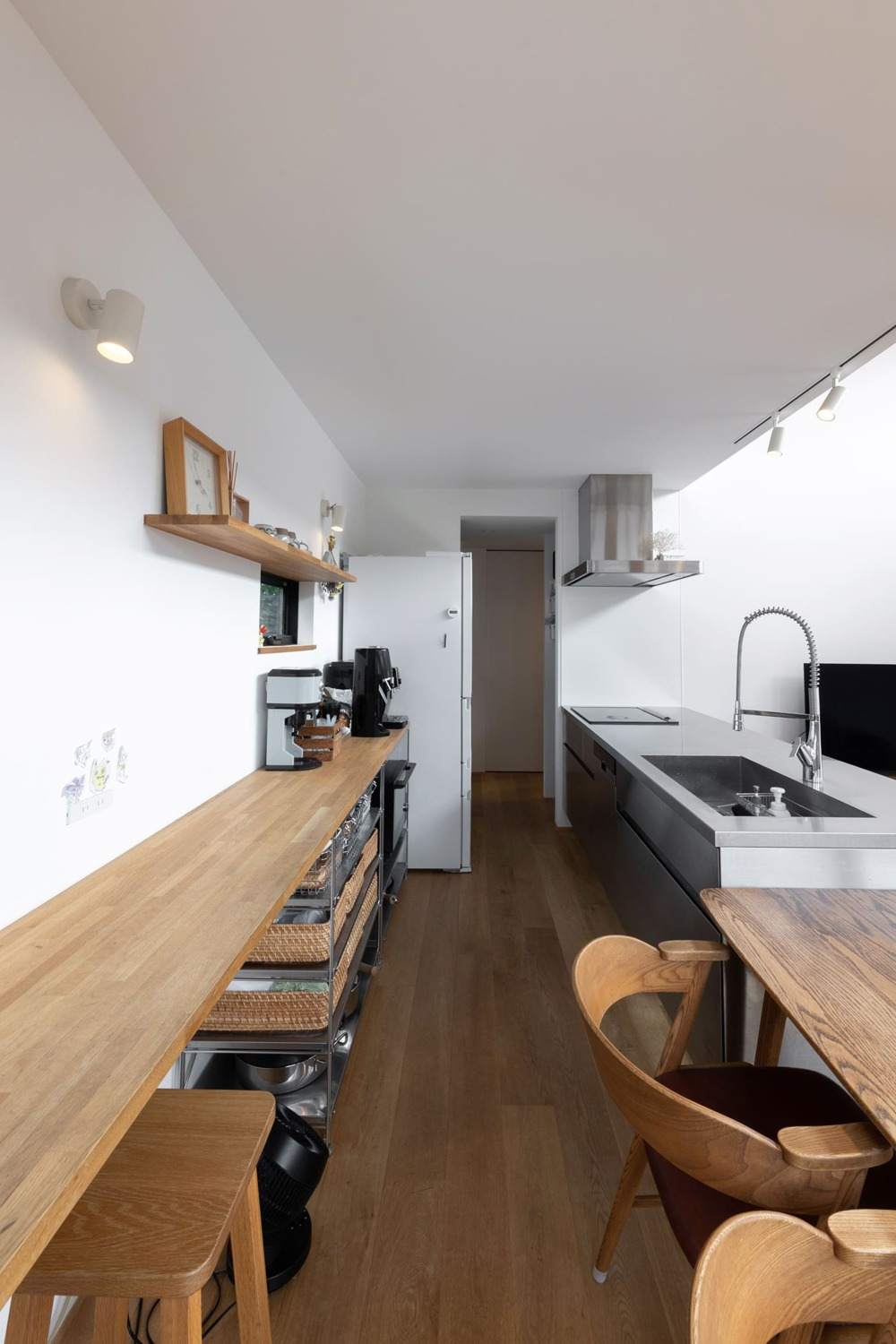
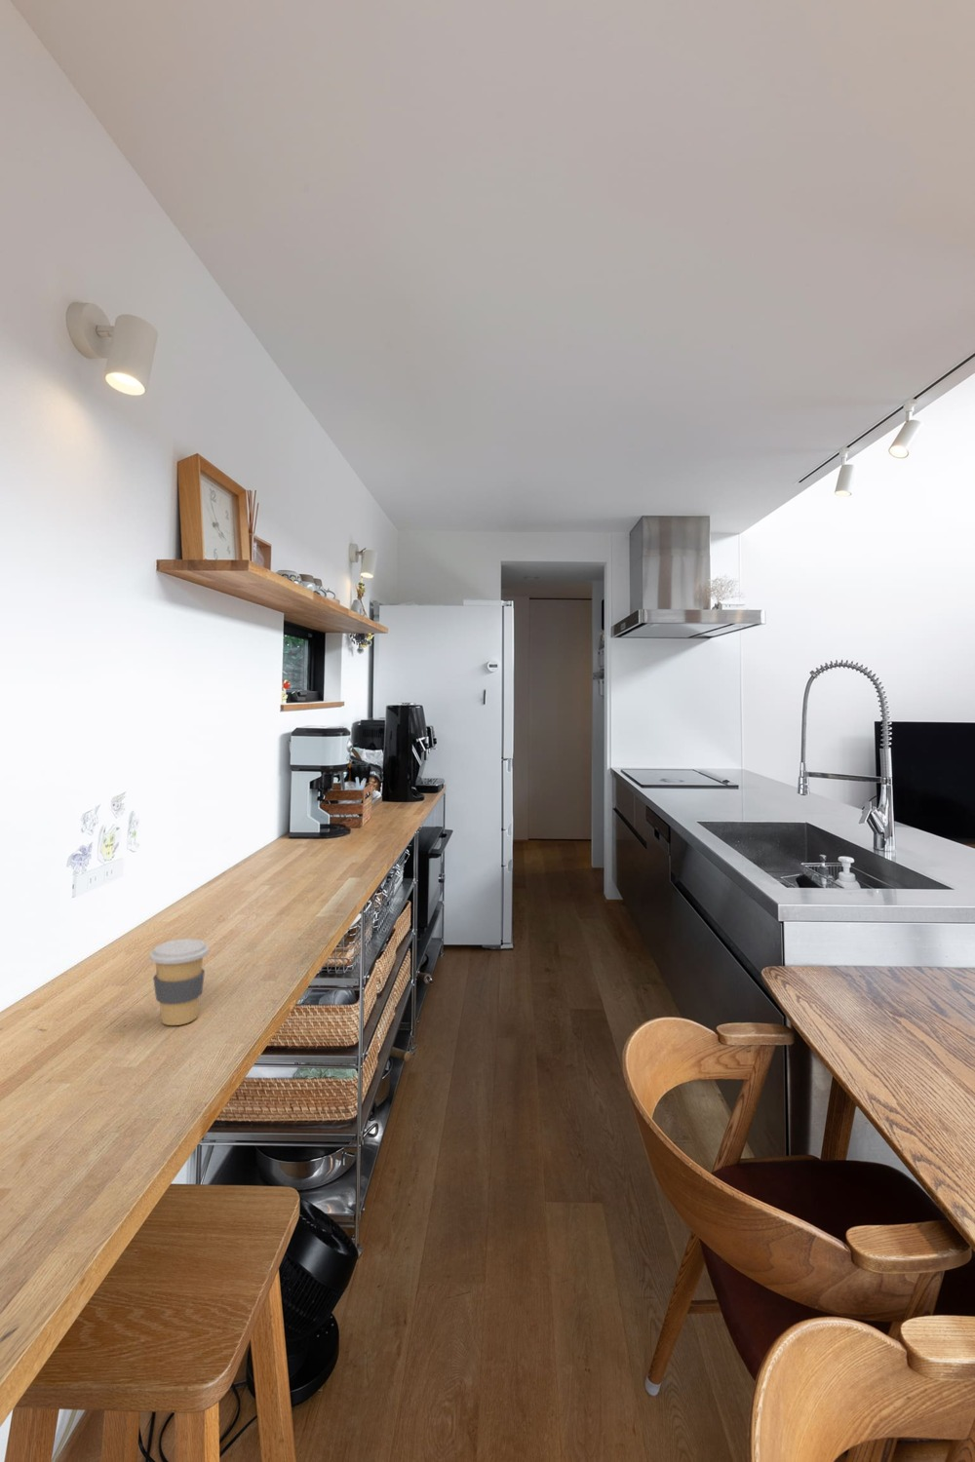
+ coffee cup [148,938,210,1026]
